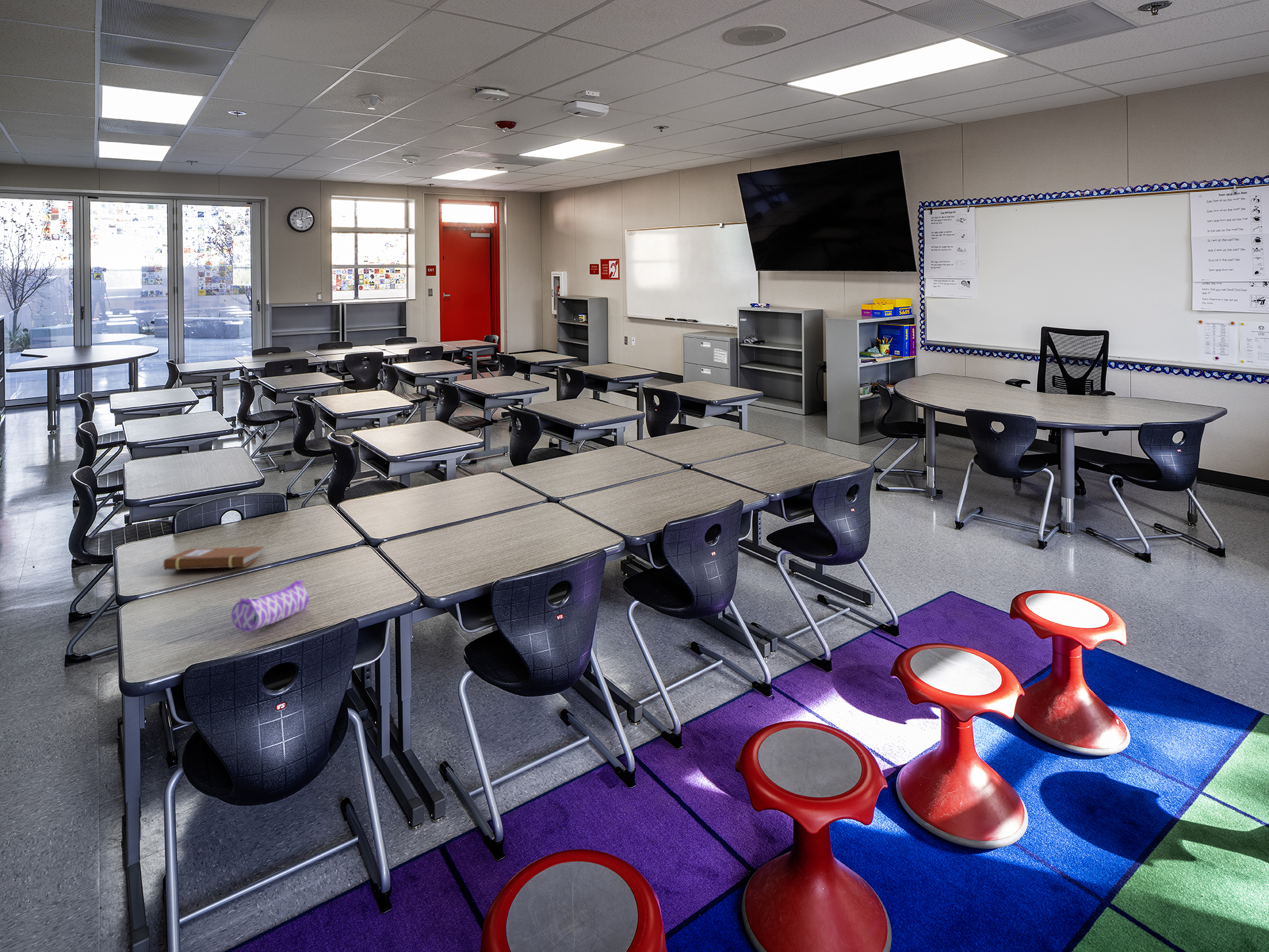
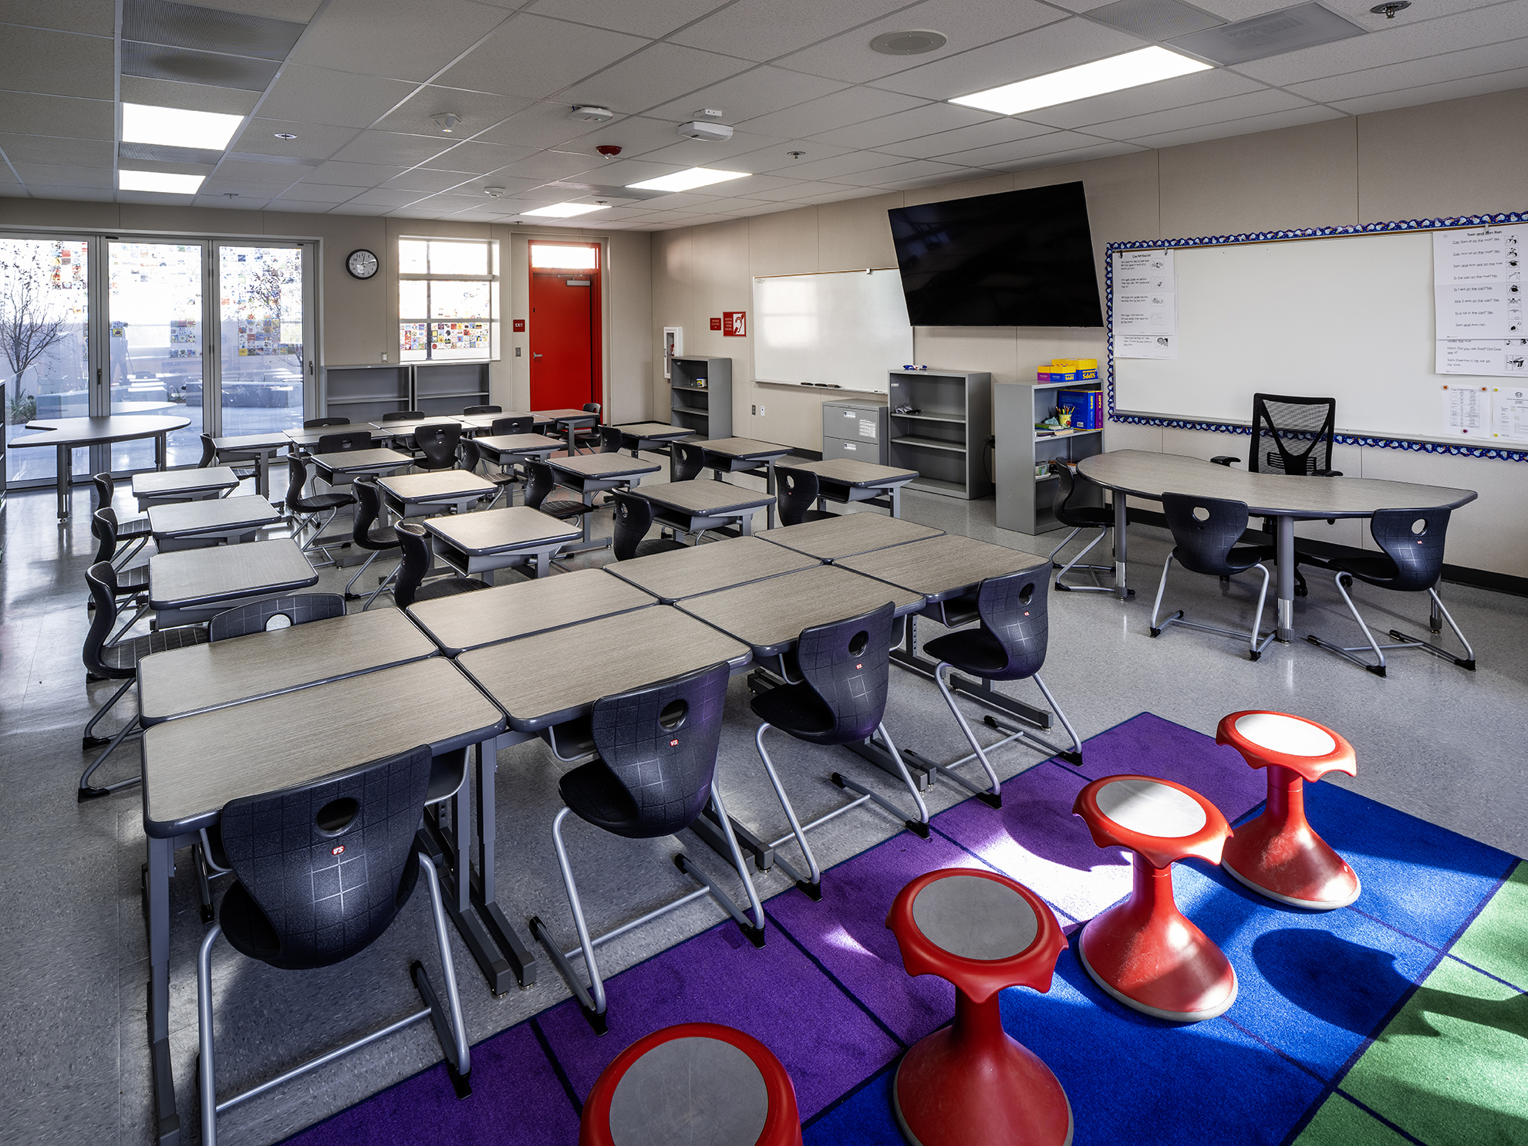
- pencil case [231,580,309,632]
- notebook [162,546,265,570]
